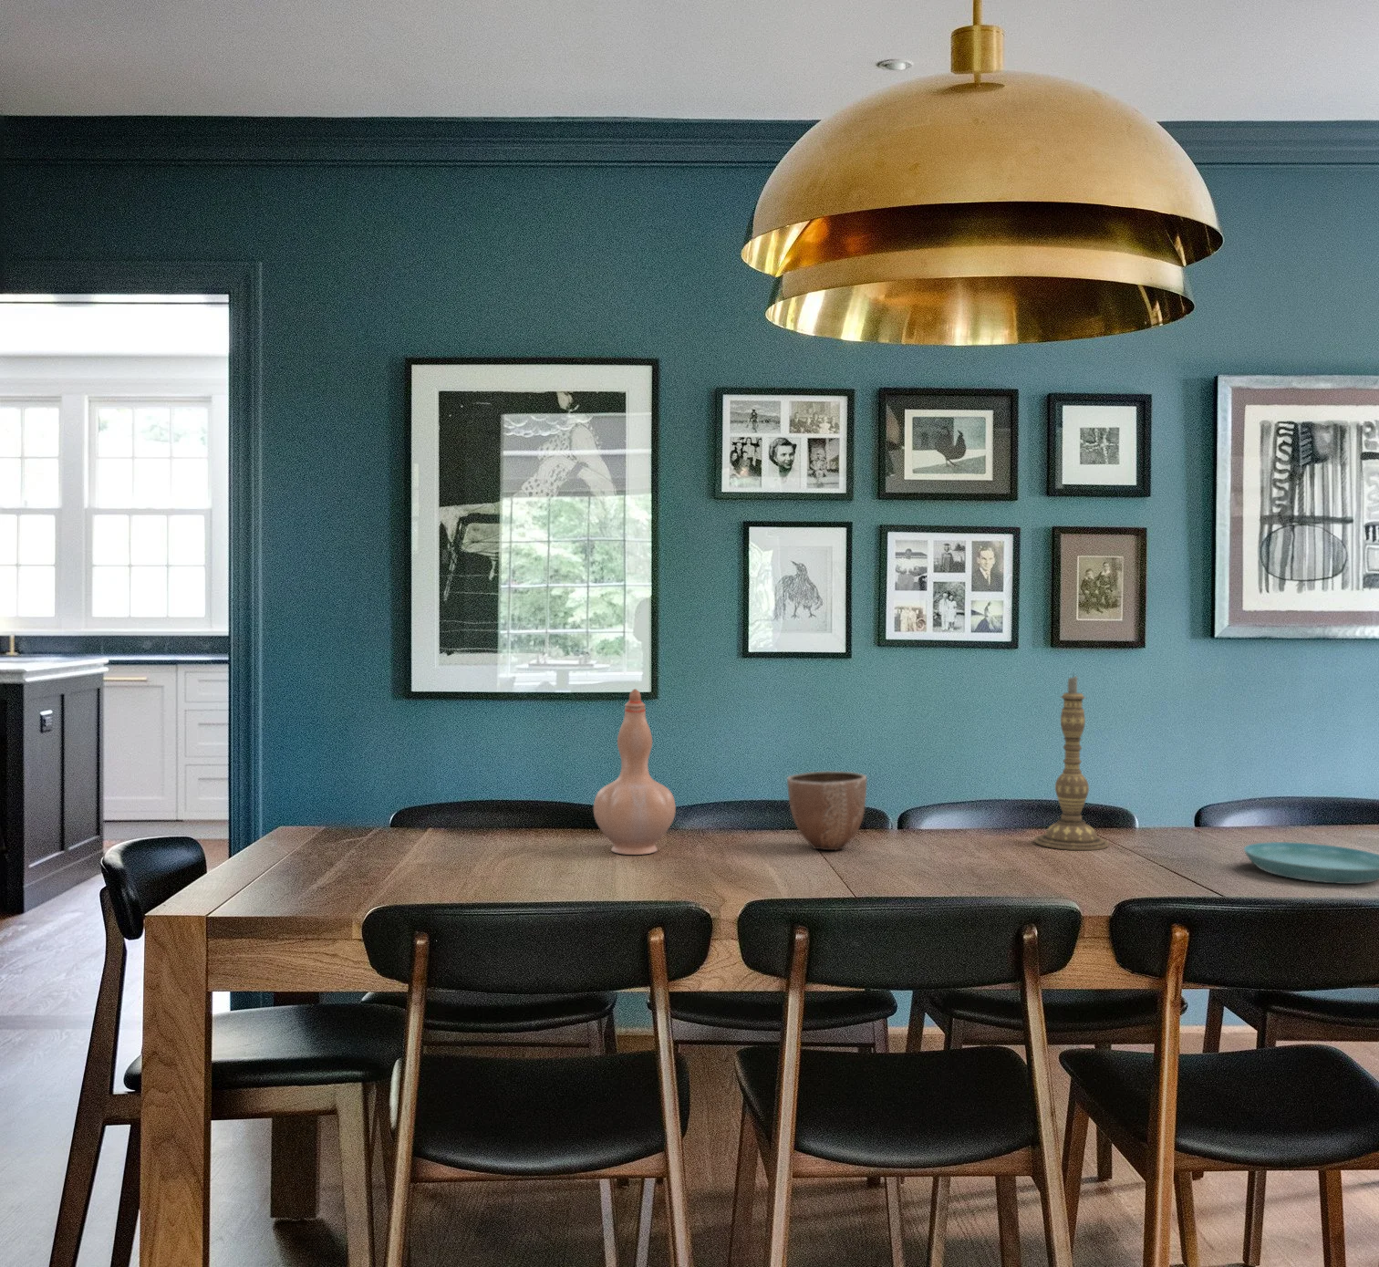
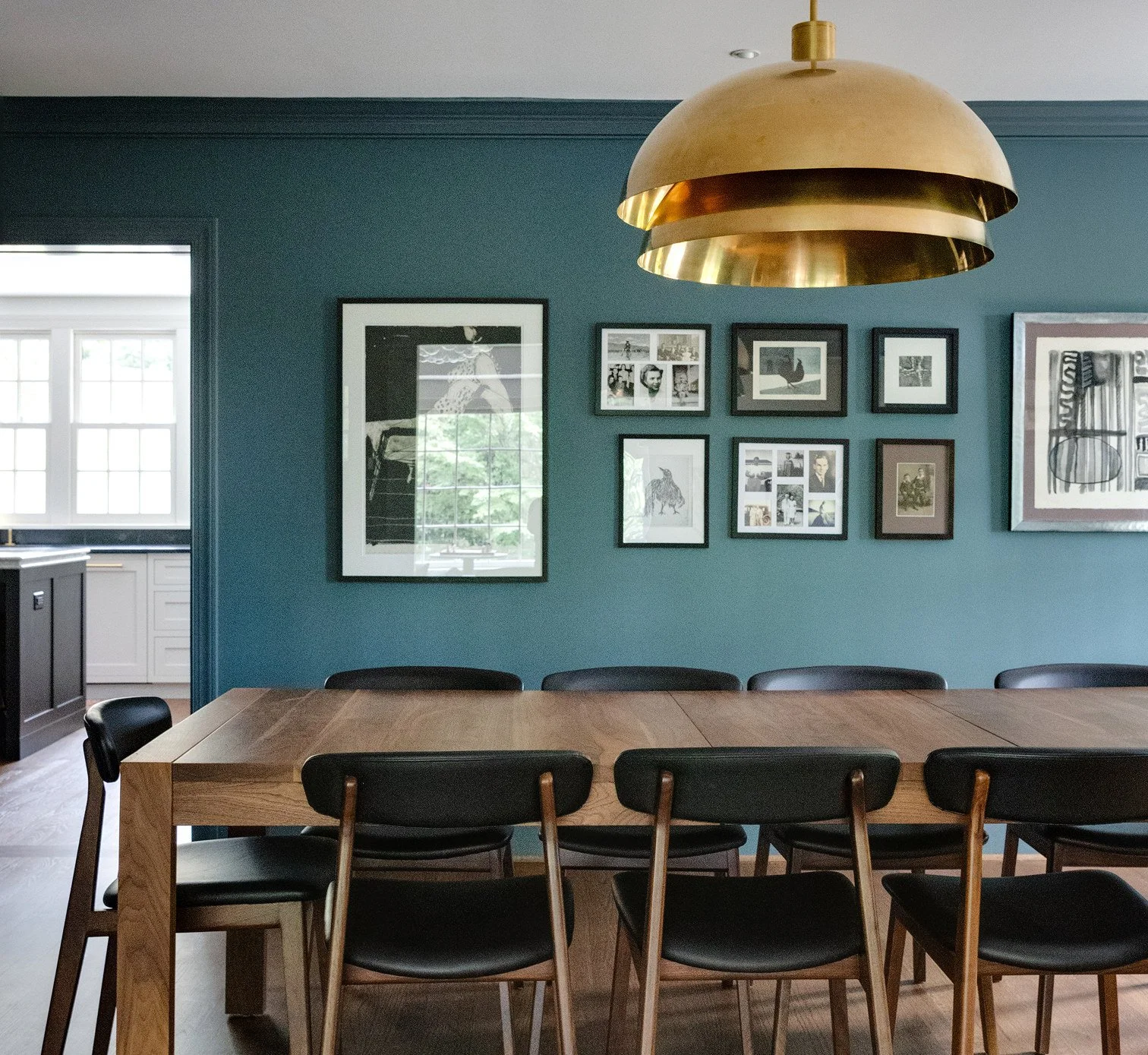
- candlestick [1033,673,1110,851]
- vase [593,688,676,855]
- decorative bowl [786,770,867,851]
- saucer [1243,841,1379,885]
